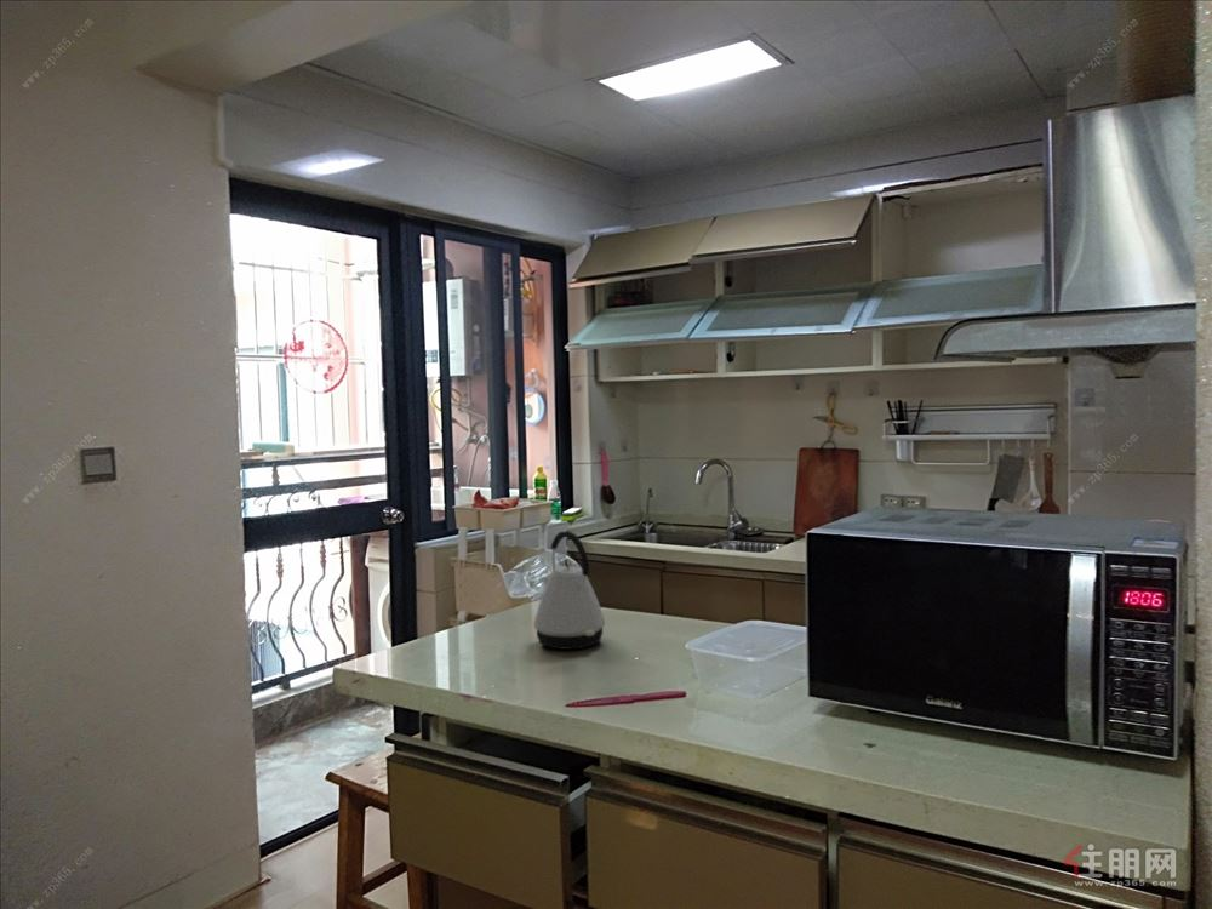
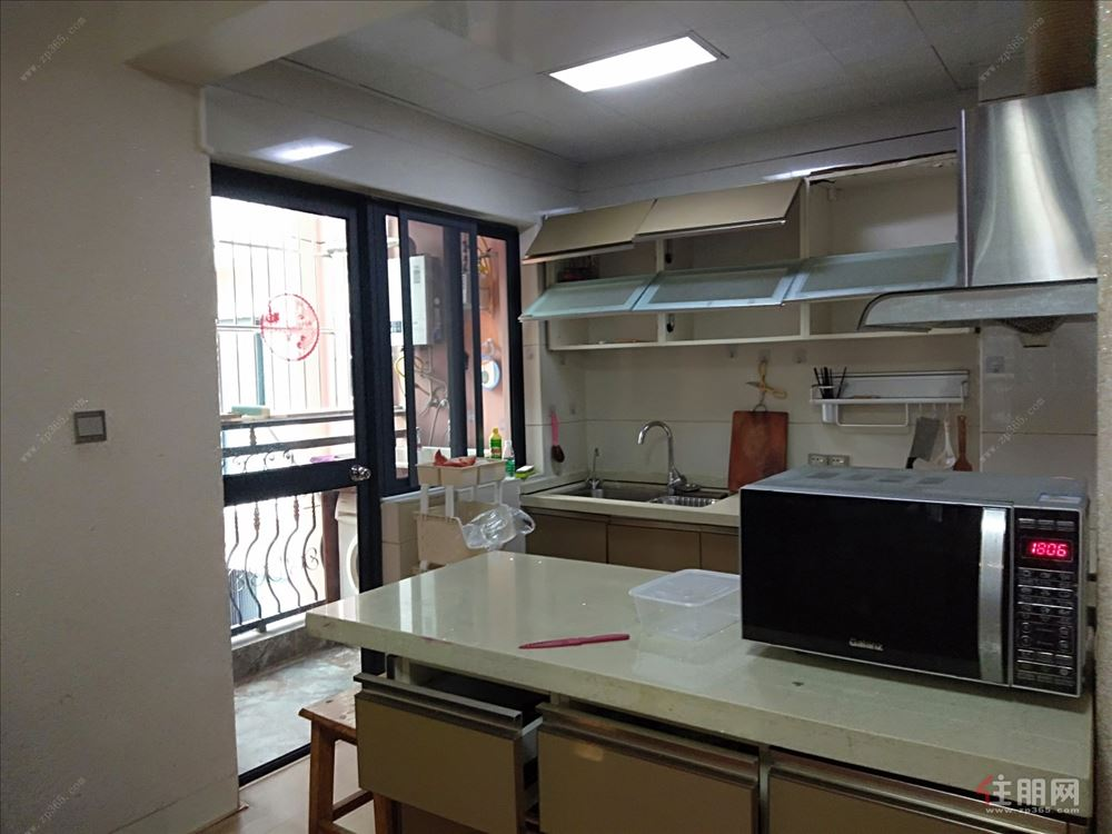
- kettle [533,530,606,651]
